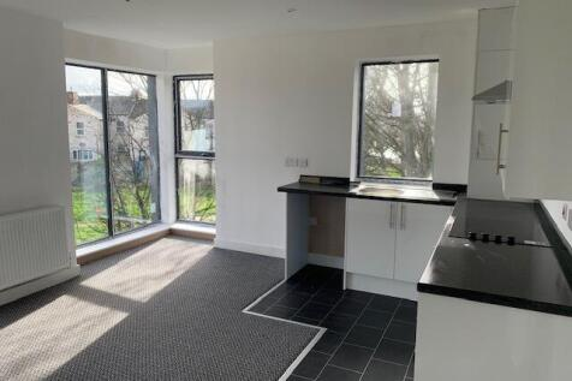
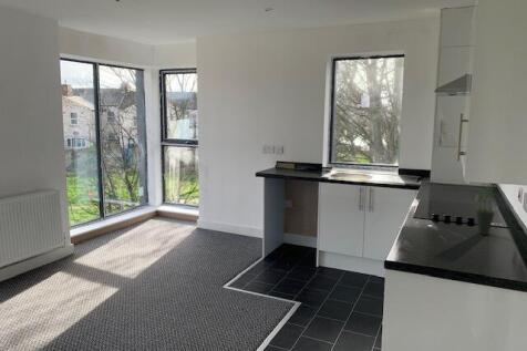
+ potted plant [471,183,498,236]
